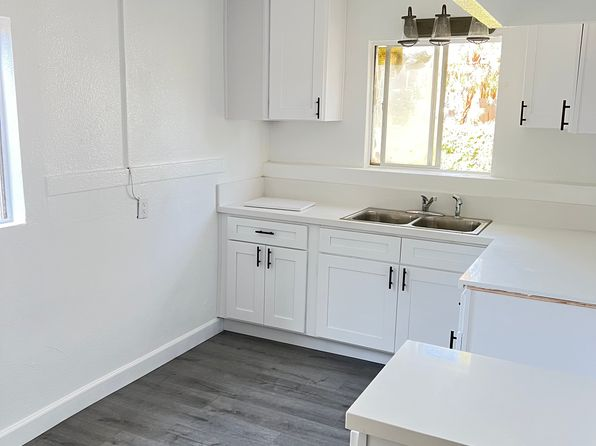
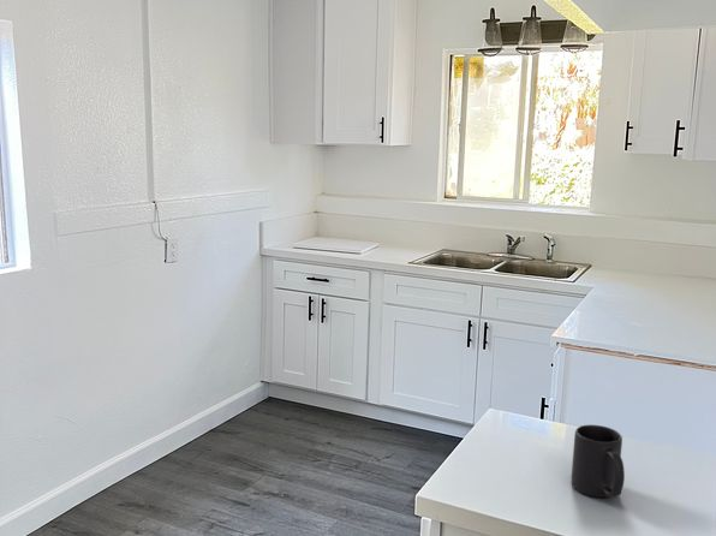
+ mug [571,424,626,499]
